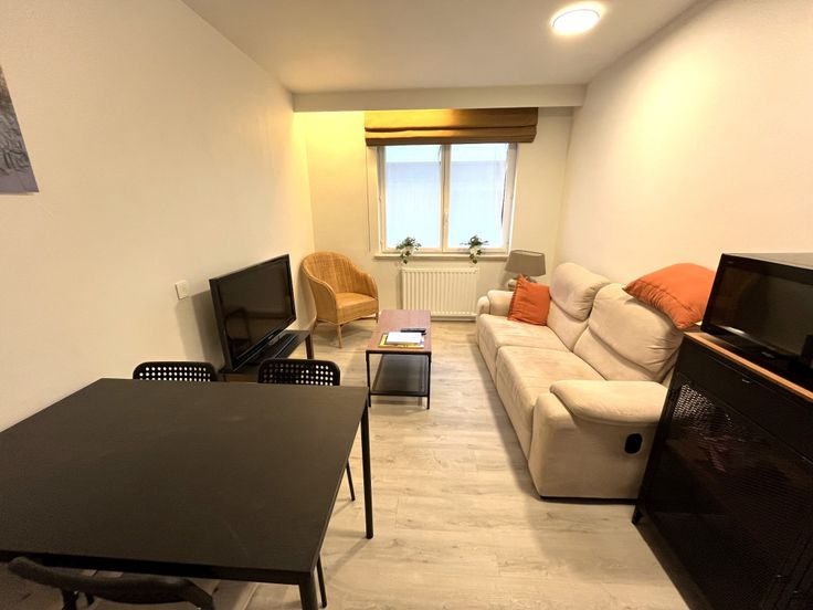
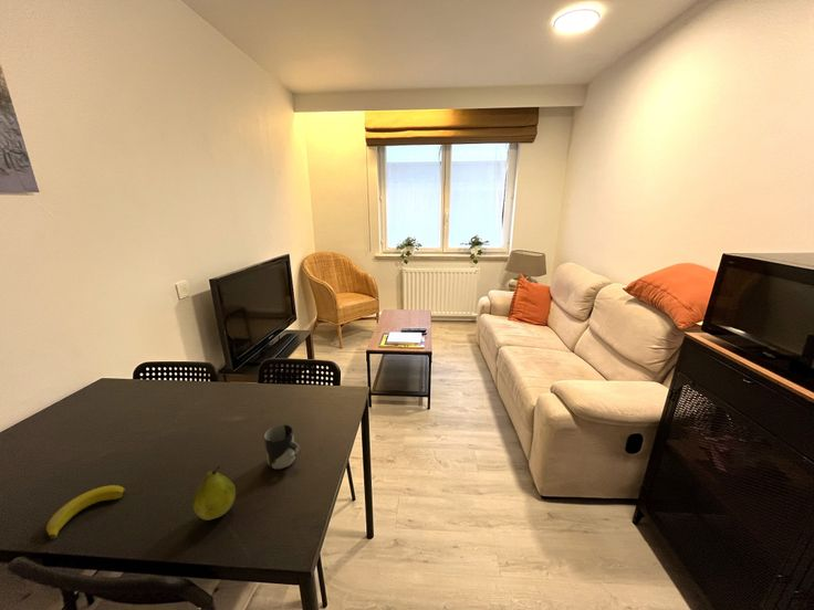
+ cup [263,423,302,471]
+ banana [45,484,126,540]
+ fruit [191,465,237,522]
